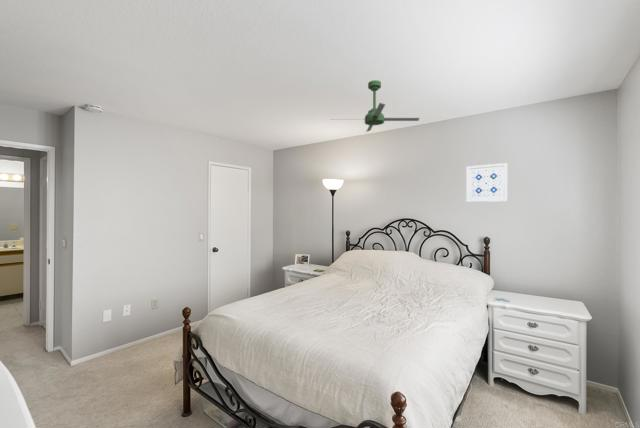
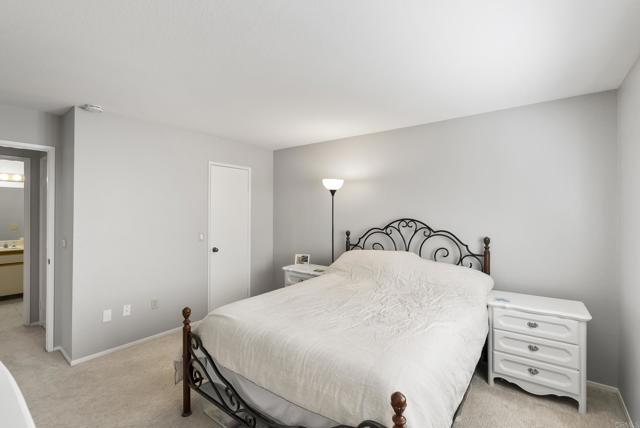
- wall art [465,162,509,203]
- ceiling fan [329,79,420,133]
